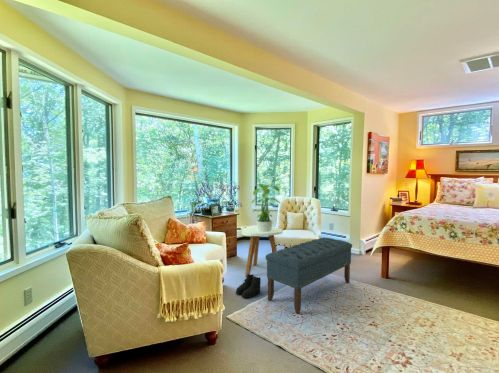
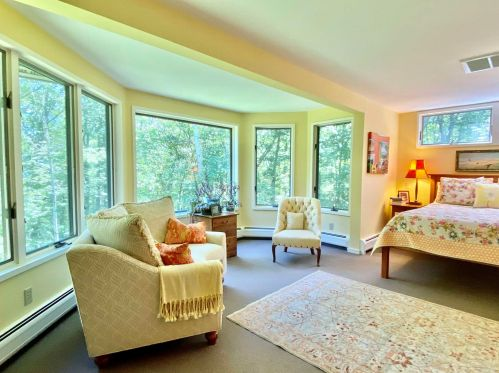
- side table [241,224,284,278]
- bench [265,236,353,314]
- boots [235,273,262,299]
- potted plant [249,182,282,232]
